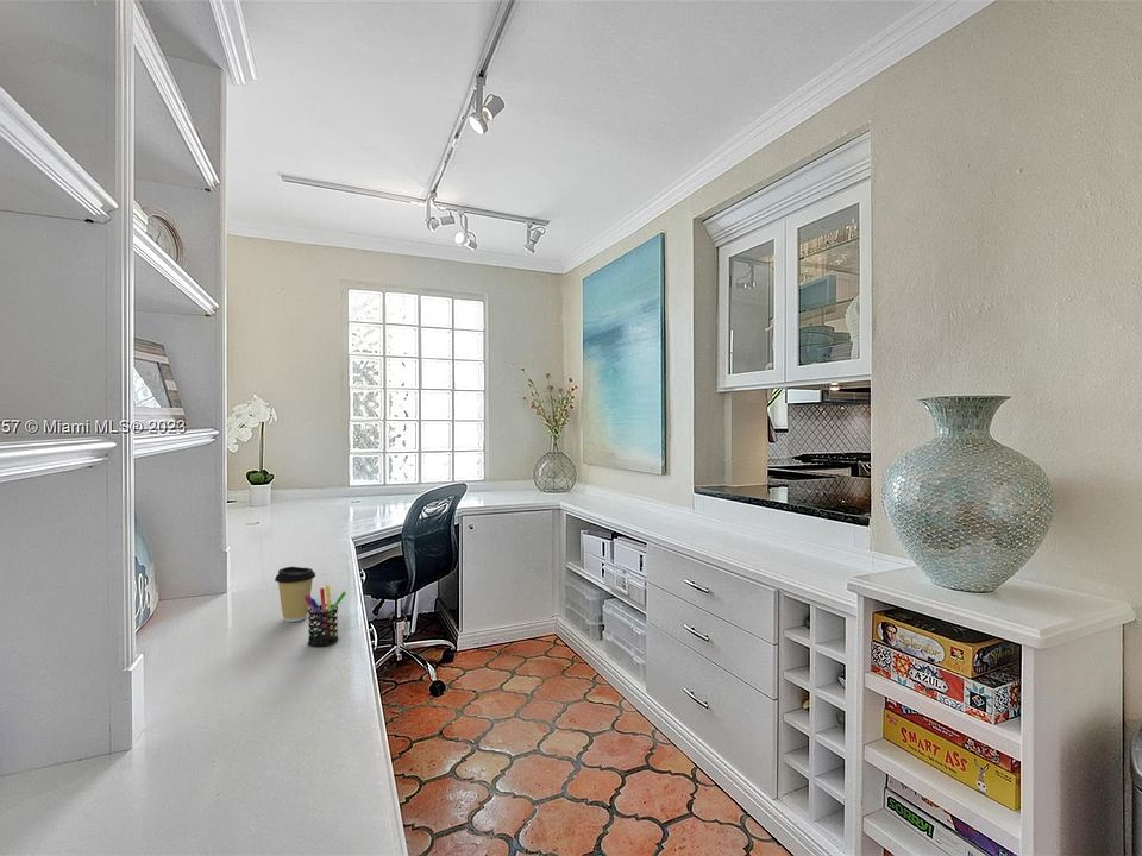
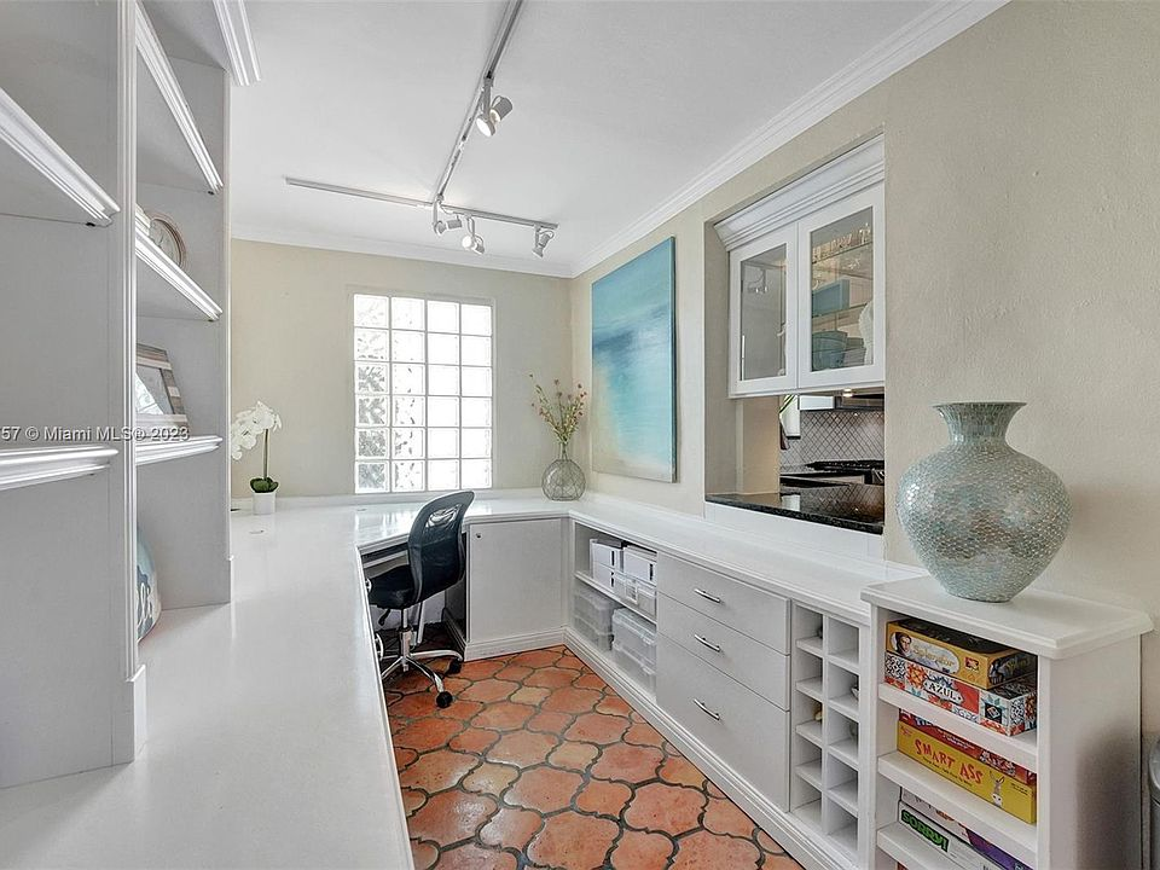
- pen holder [305,585,347,648]
- coffee cup [274,566,316,623]
